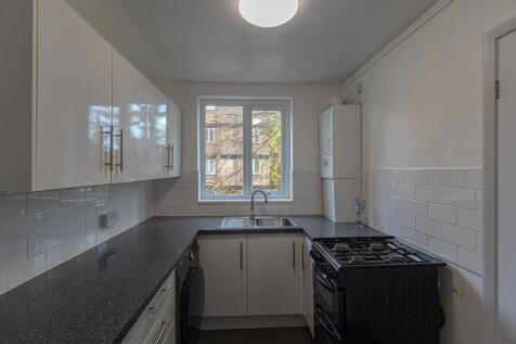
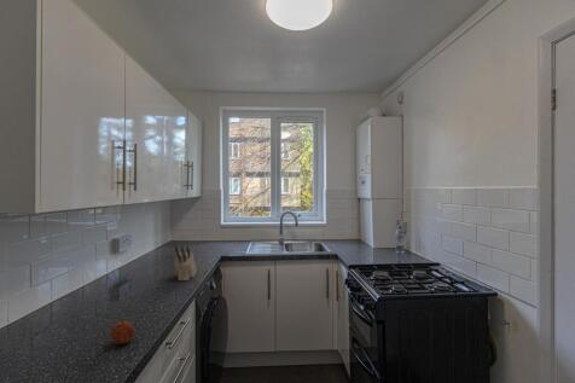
+ fruit [110,319,135,346]
+ knife block [173,244,198,282]
